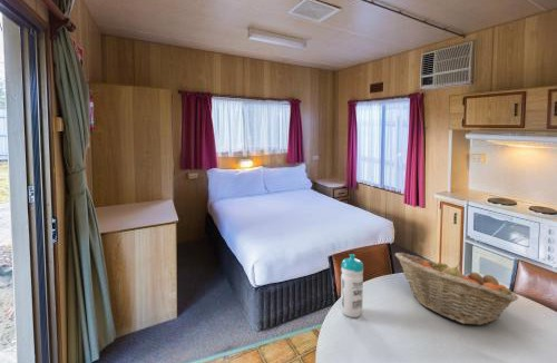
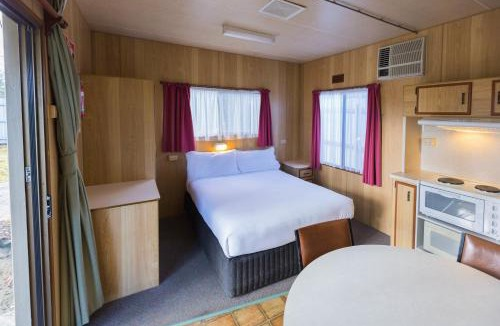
- fruit basket [393,252,519,326]
- water bottle [340,253,364,318]
